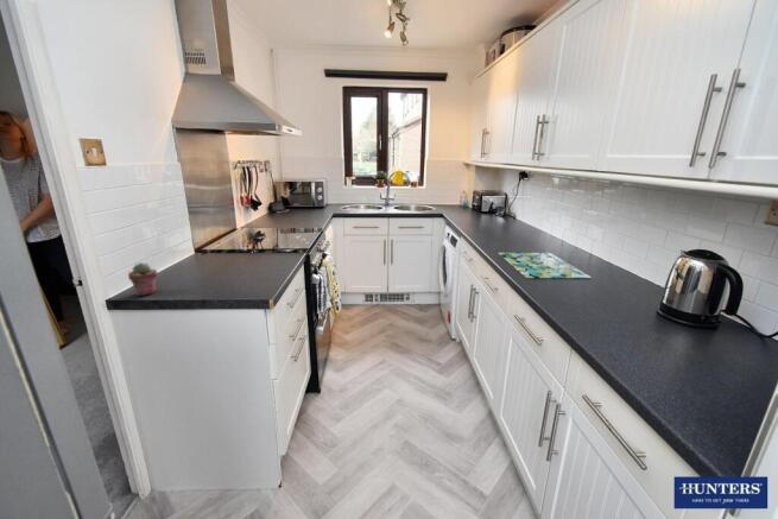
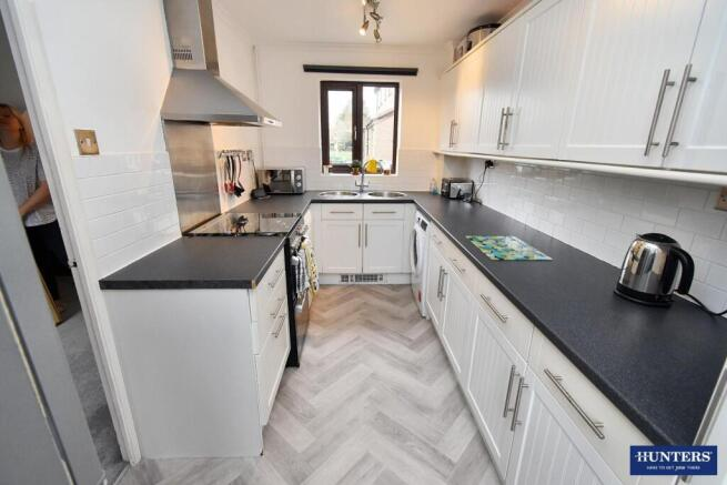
- potted succulent [127,261,159,297]
